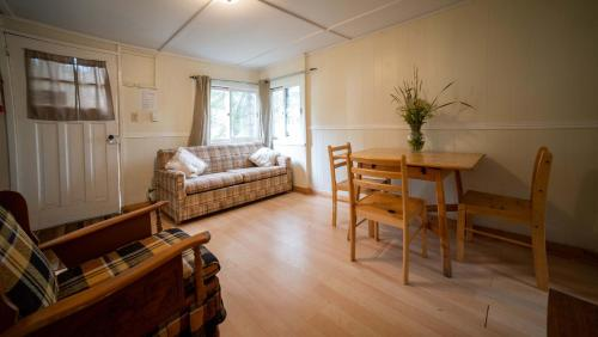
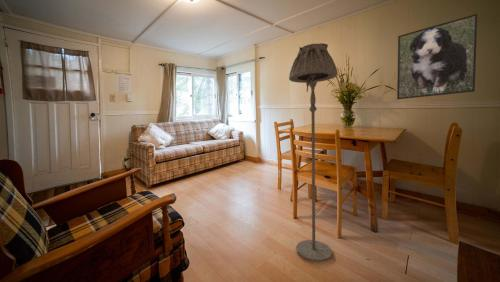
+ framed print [396,13,478,100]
+ floor lamp [288,42,339,263]
